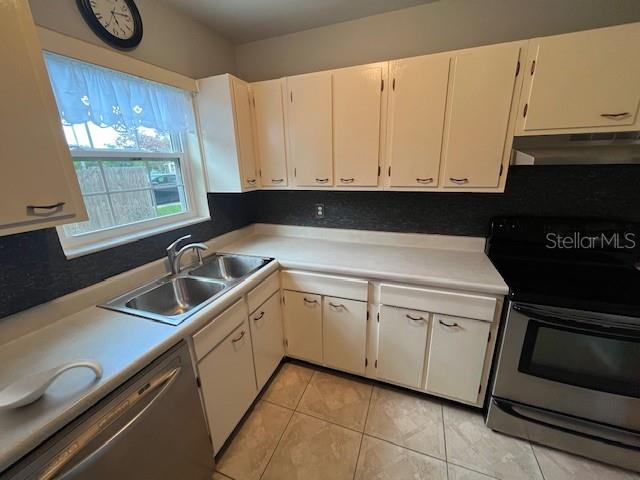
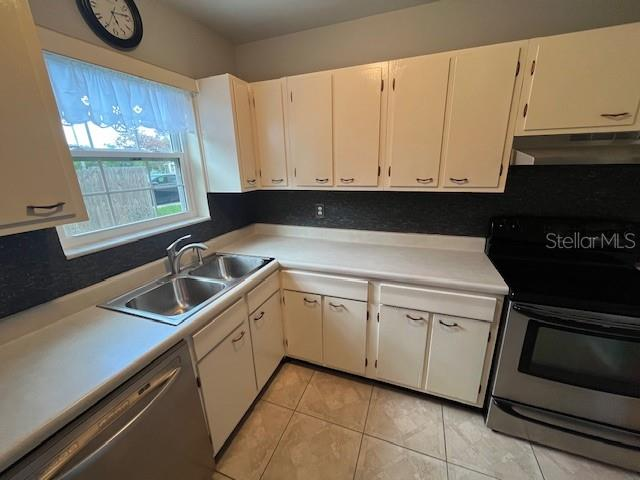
- spoon rest [0,358,104,410]
